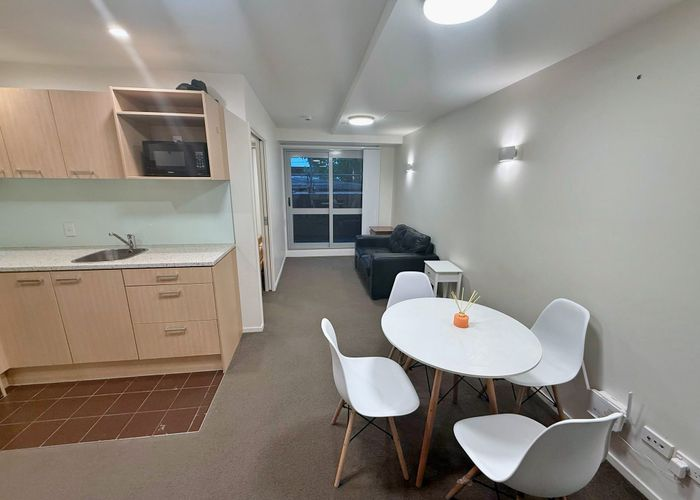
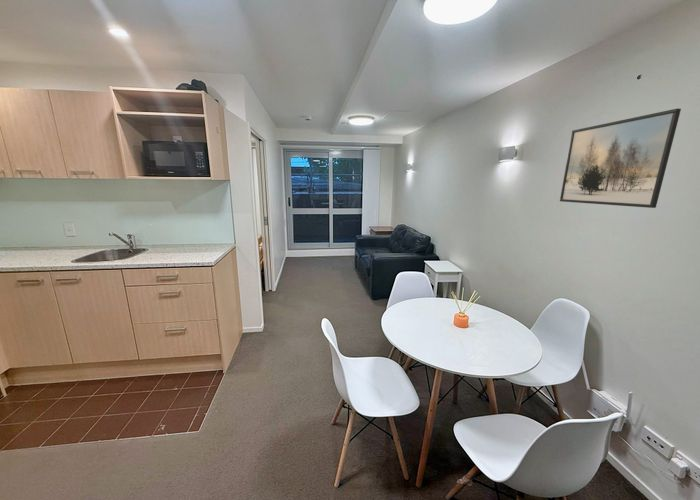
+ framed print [559,108,682,209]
